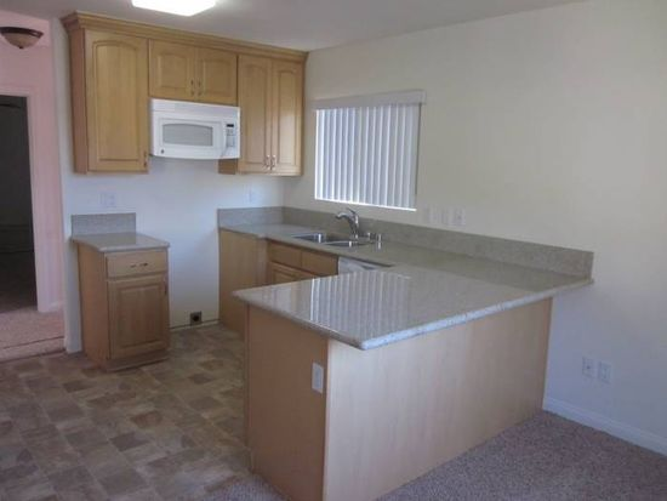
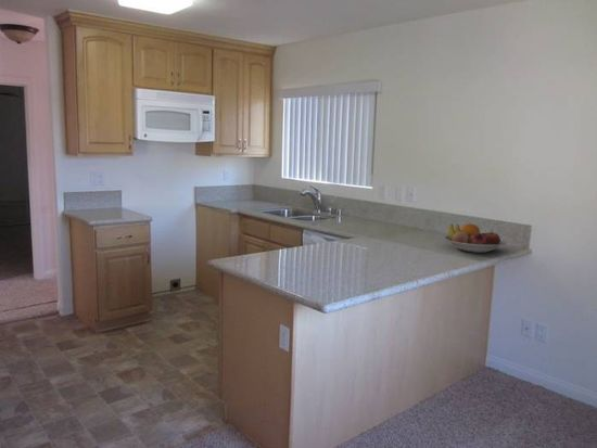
+ fruit bowl [443,222,507,254]
